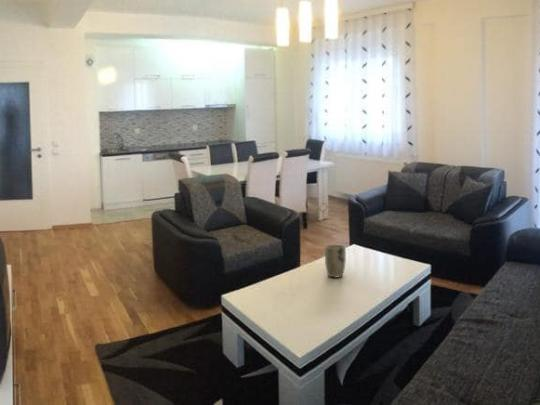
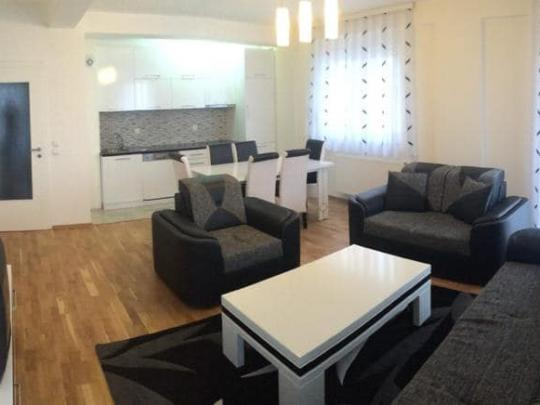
- plant pot [324,244,347,279]
